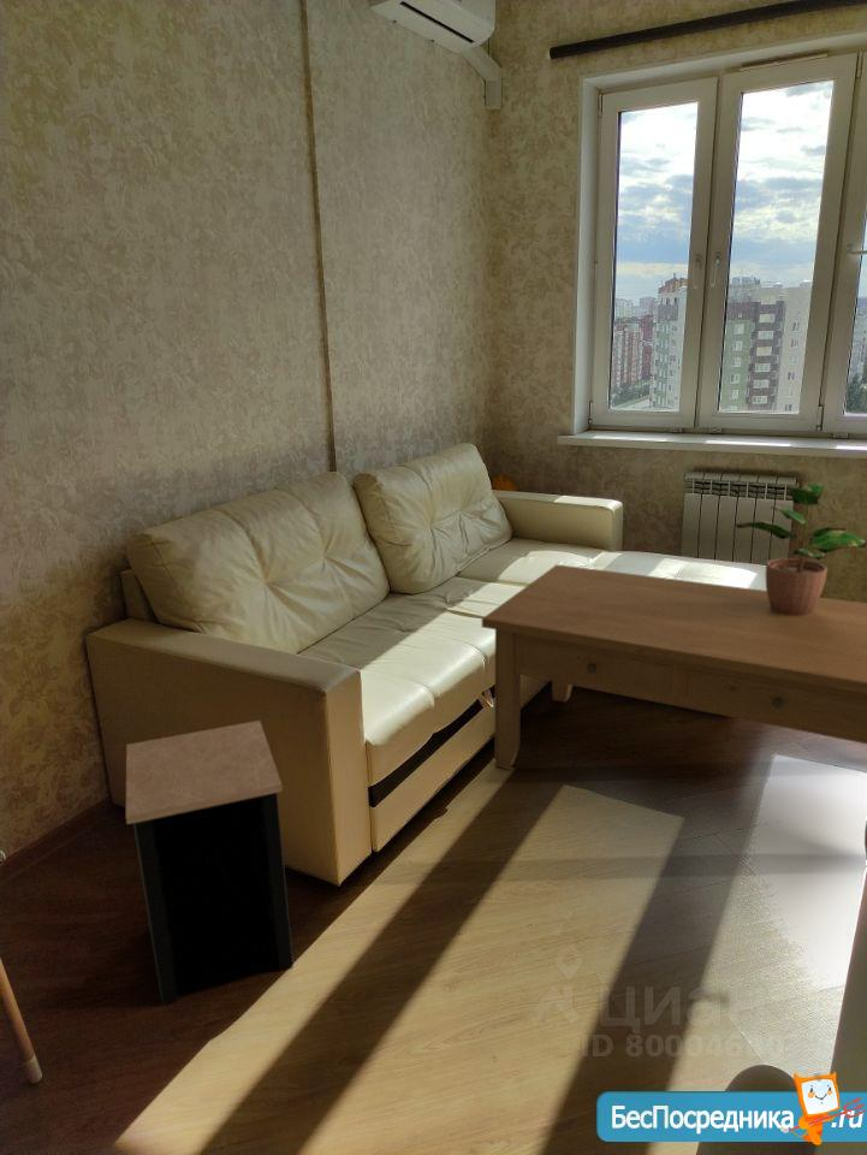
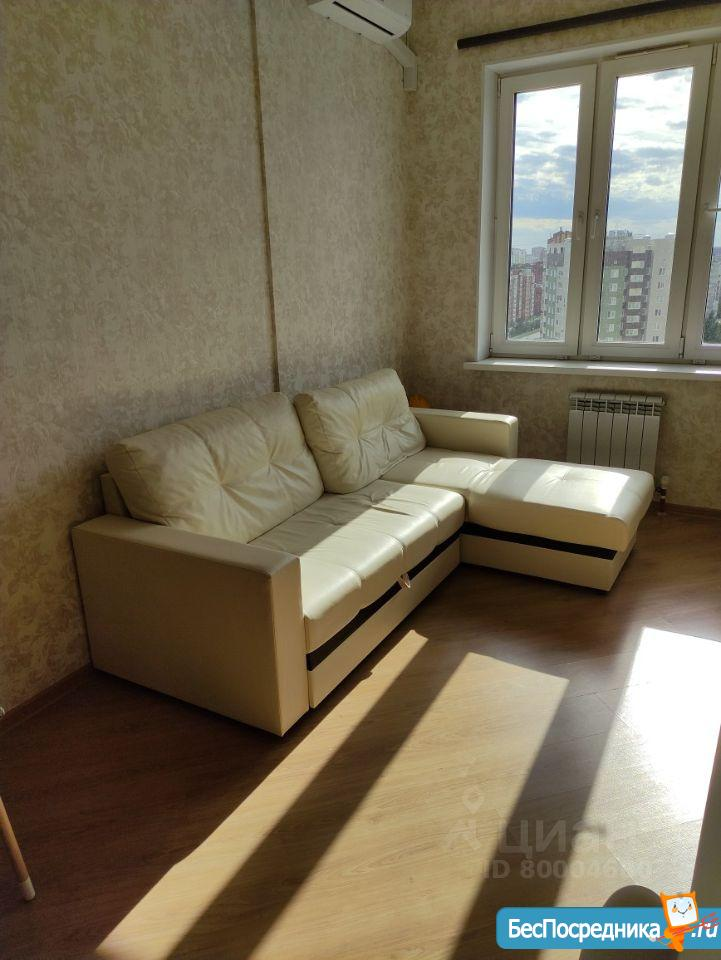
- coffee table [481,563,867,859]
- side table [125,719,293,1006]
- potted plant [734,481,867,616]
